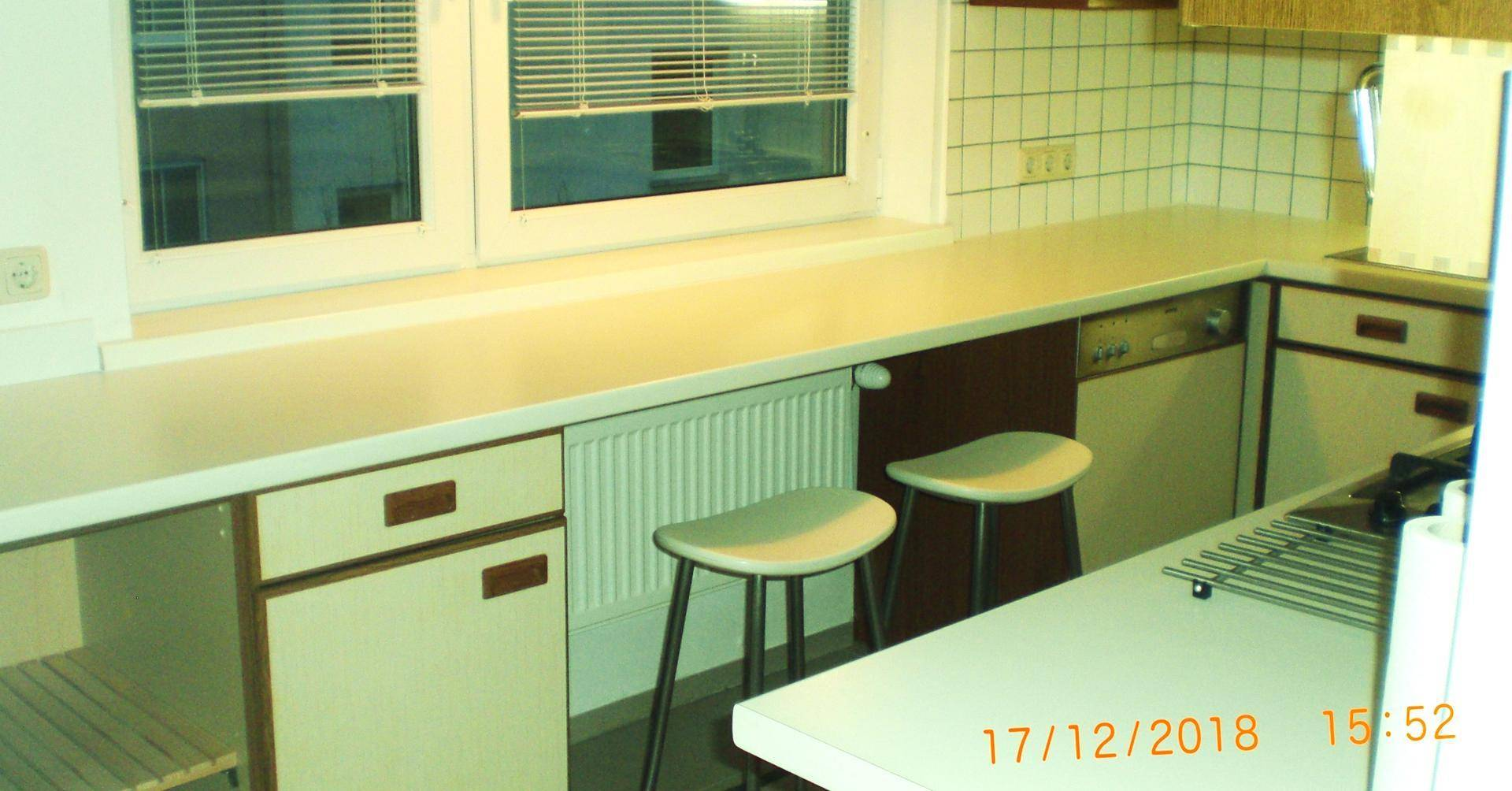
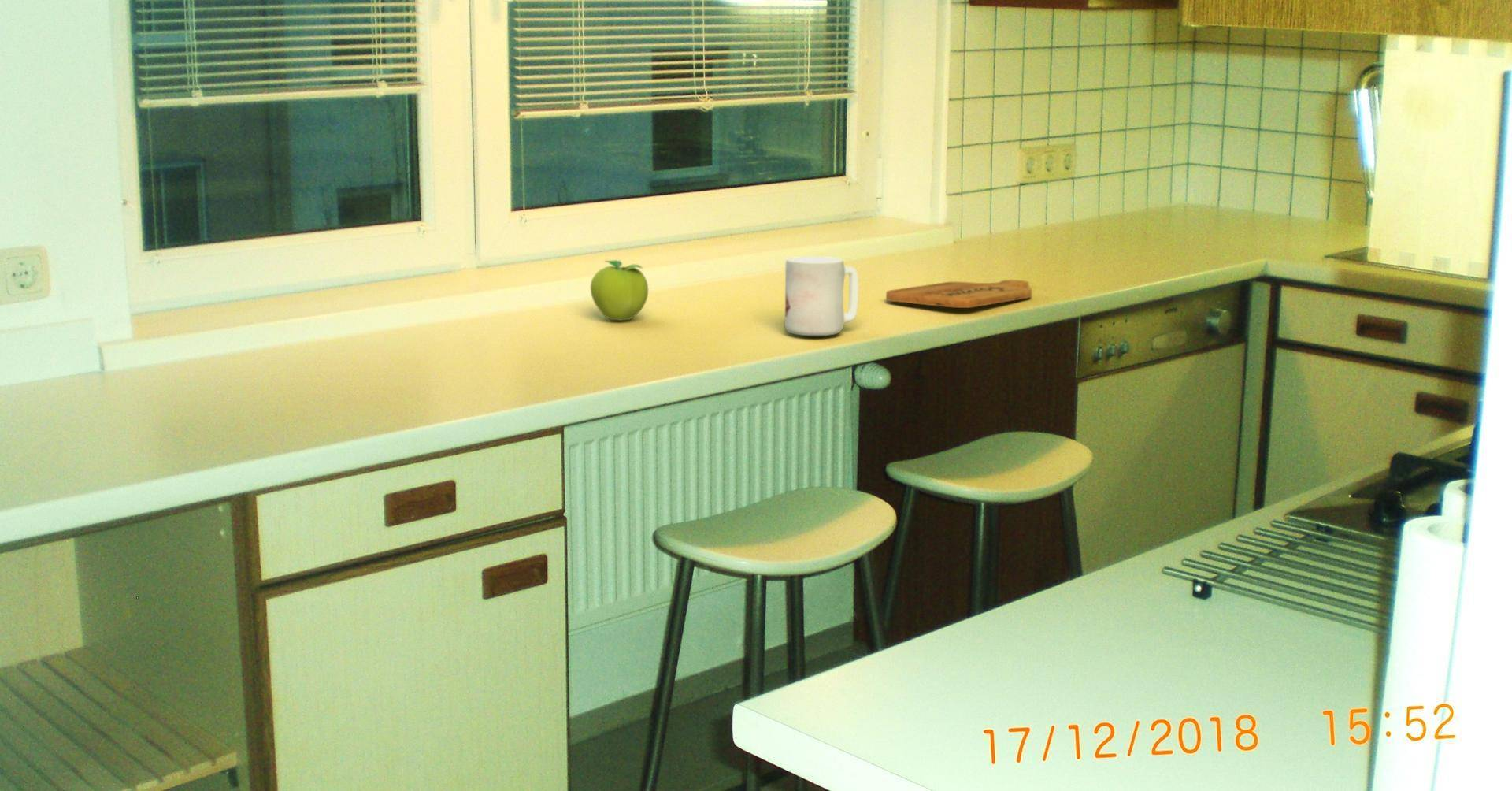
+ cutting board [885,279,1032,309]
+ mug [784,256,860,336]
+ fruit [590,259,649,321]
